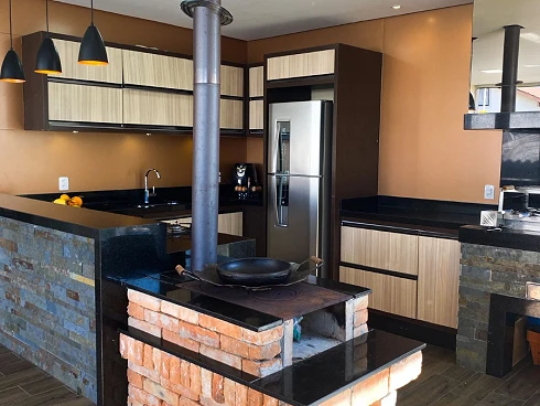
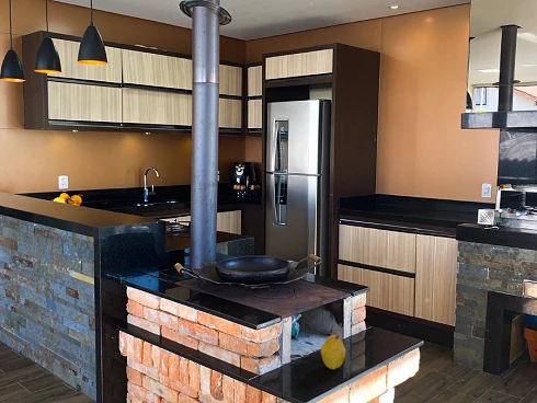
+ fruit [320,334,346,370]
